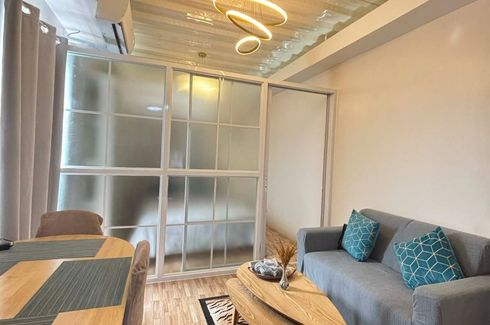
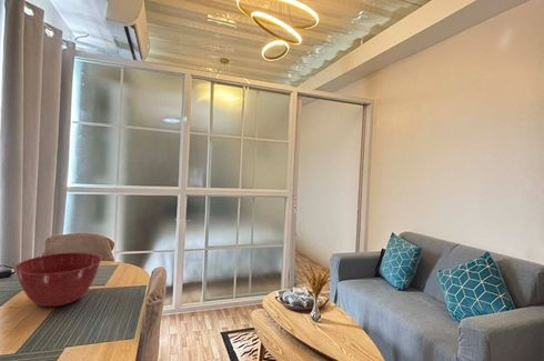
+ mixing bowl [13,252,103,308]
